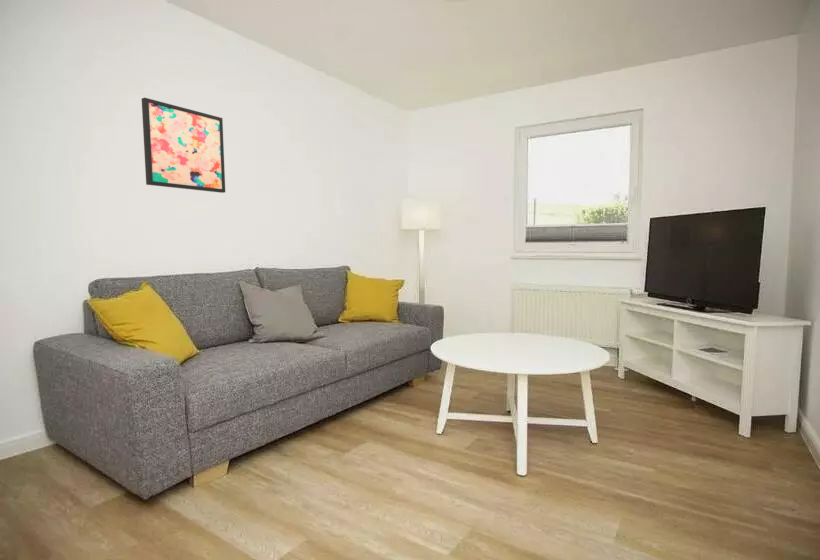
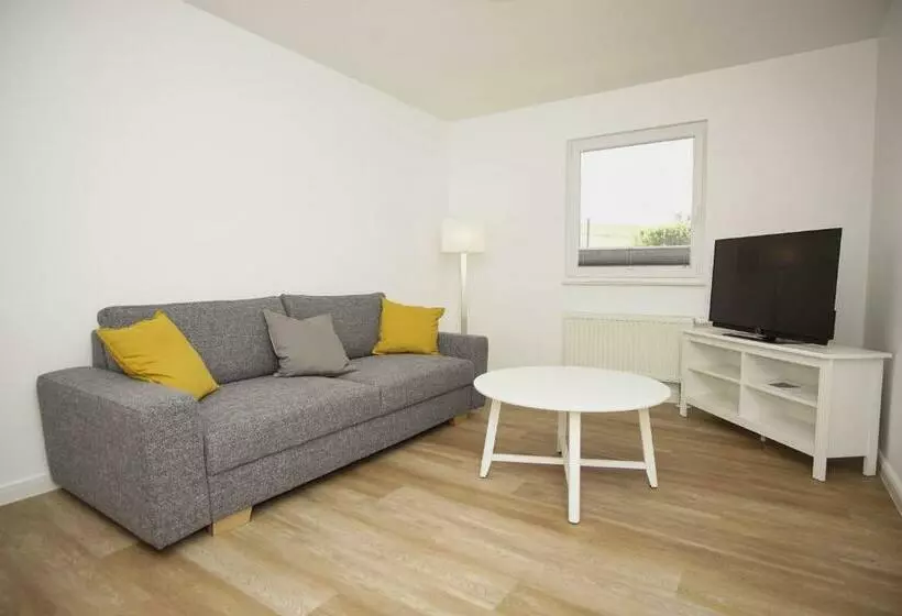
- wall art [141,97,226,194]
